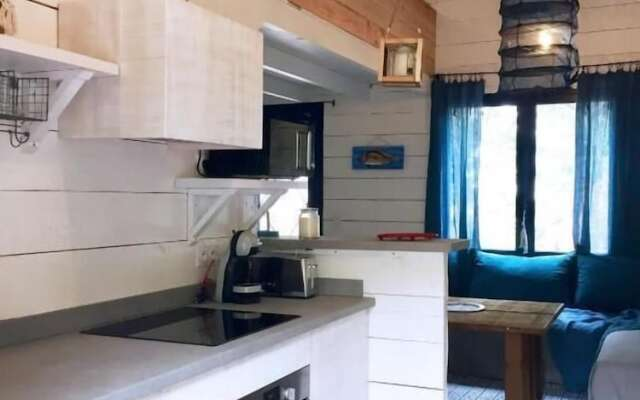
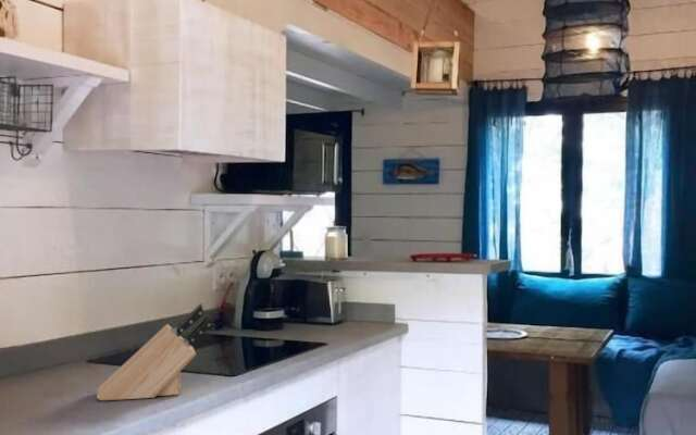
+ knife block [96,302,213,402]
